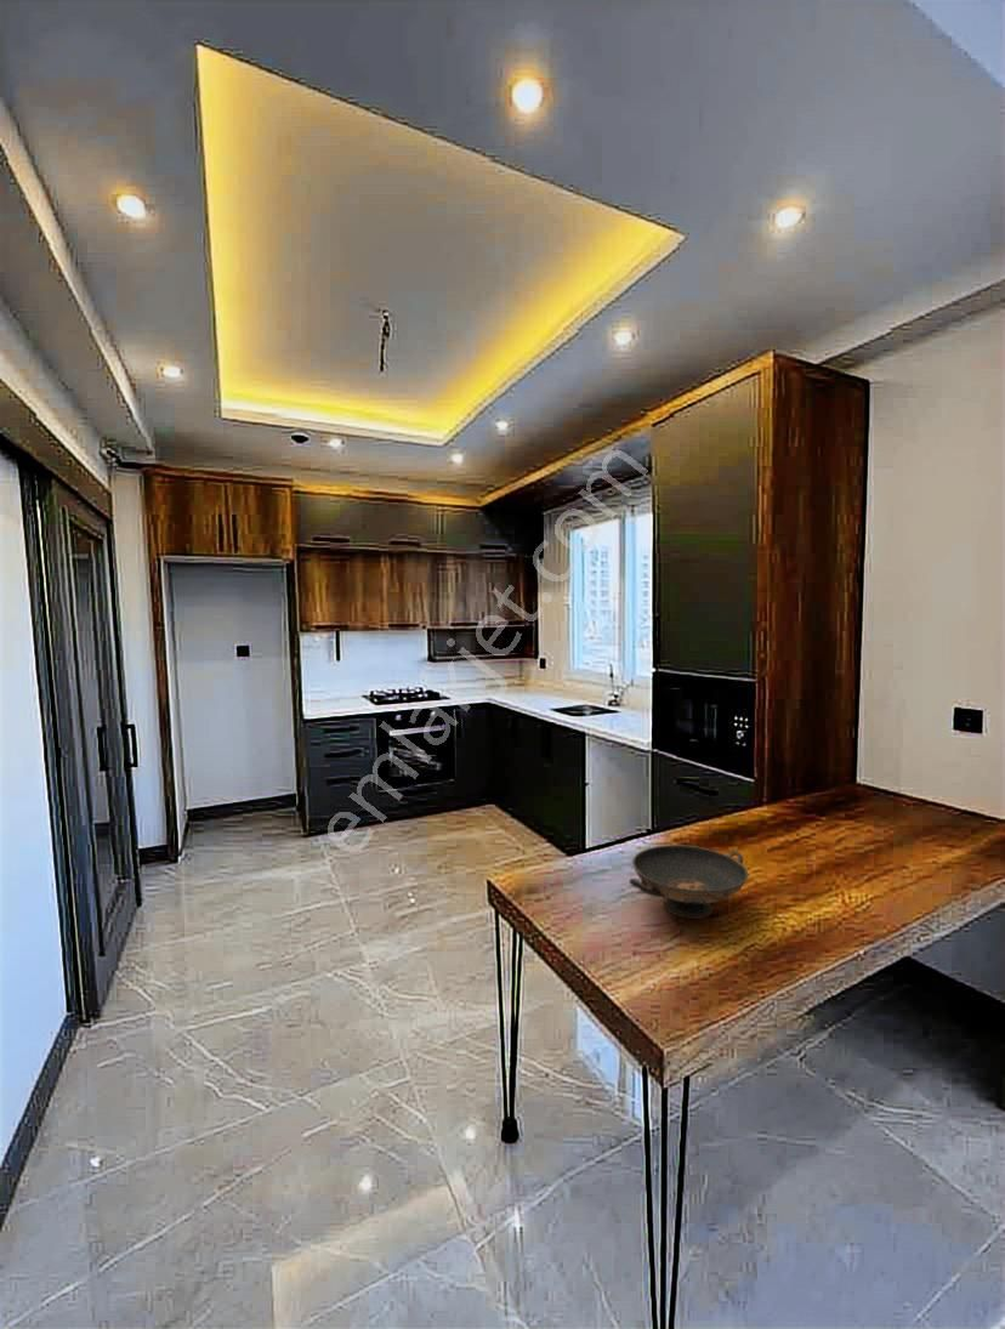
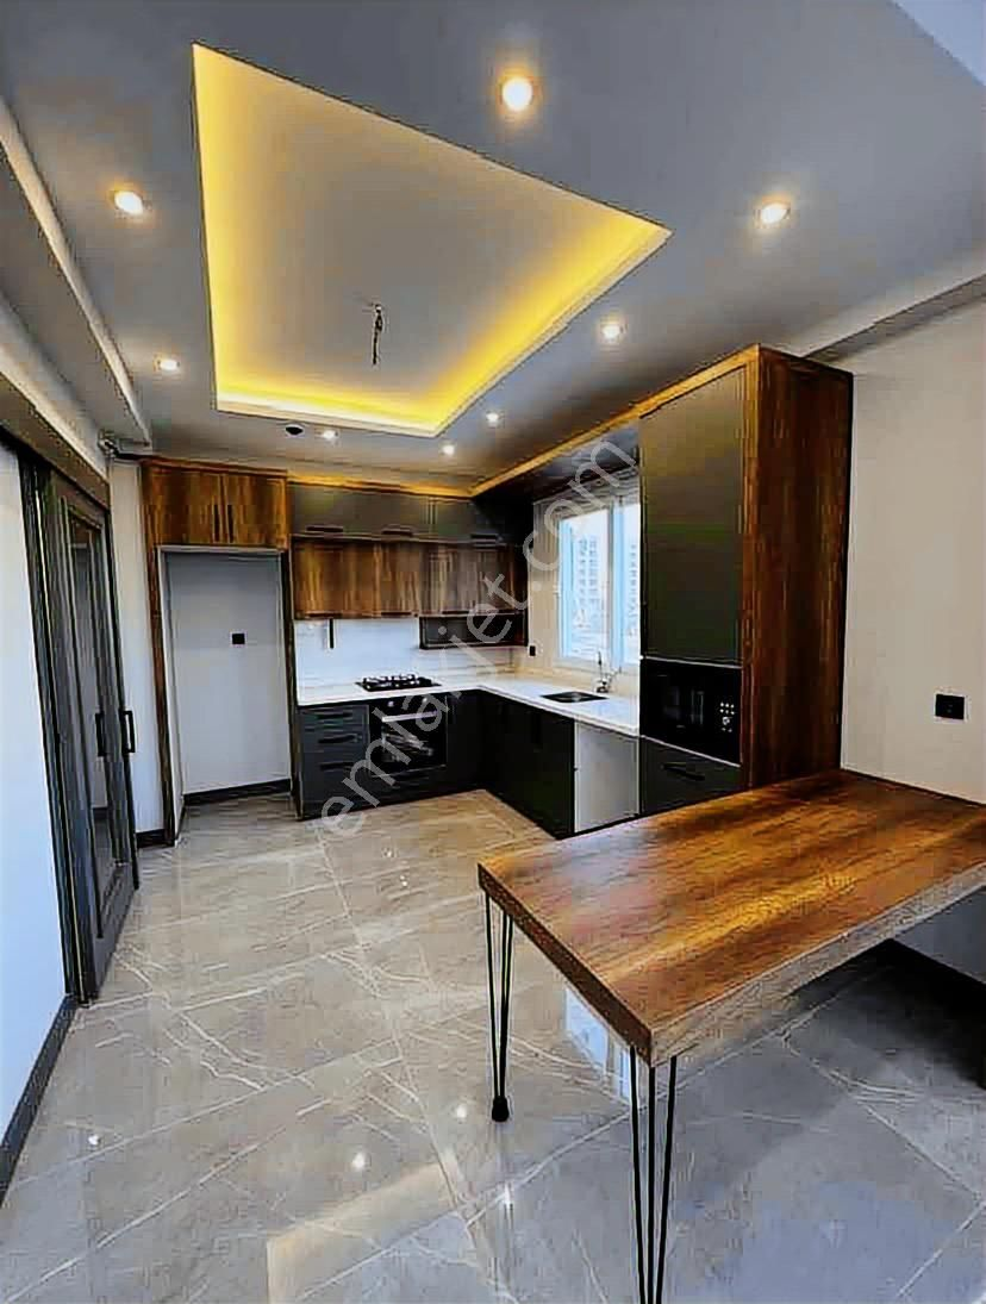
- decorative bowl [629,844,749,920]
